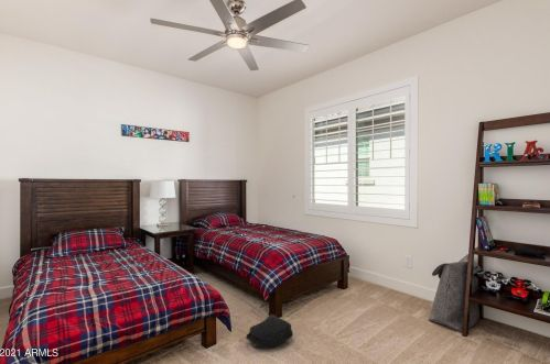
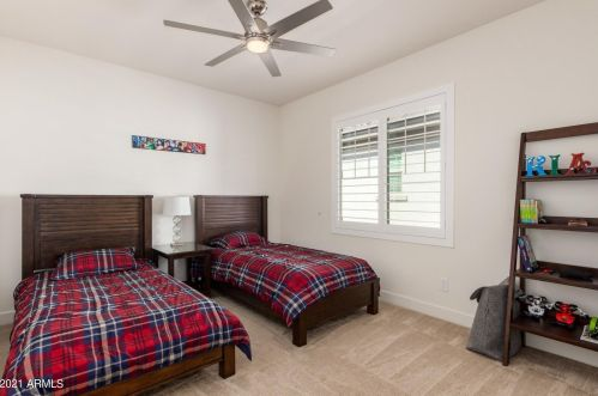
- backpack [245,313,294,350]
